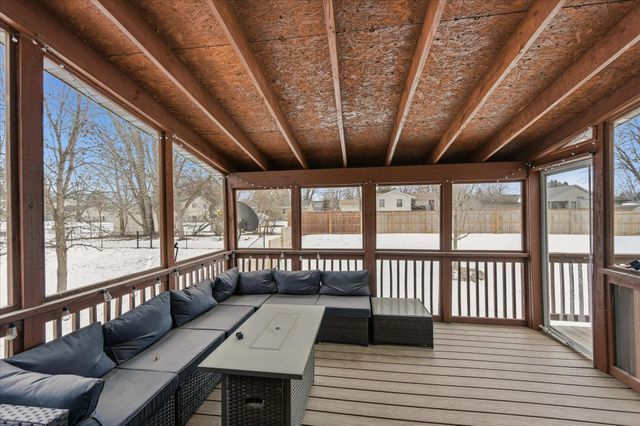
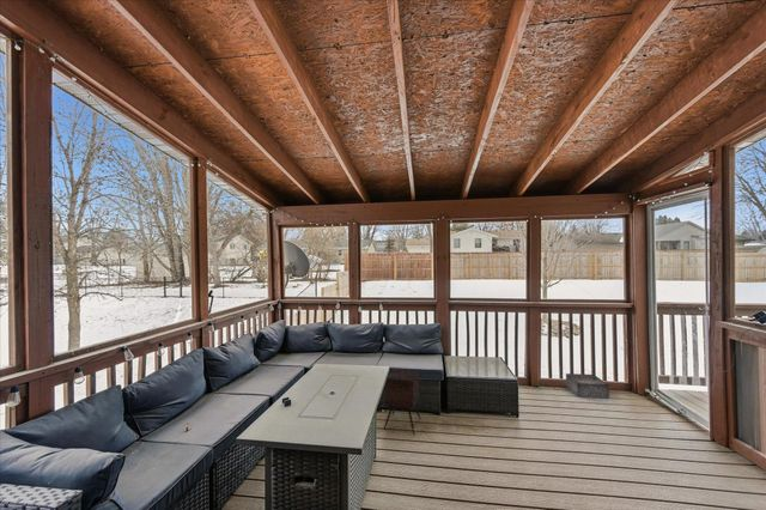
+ side table [383,368,421,436]
+ speaker [565,372,610,400]
